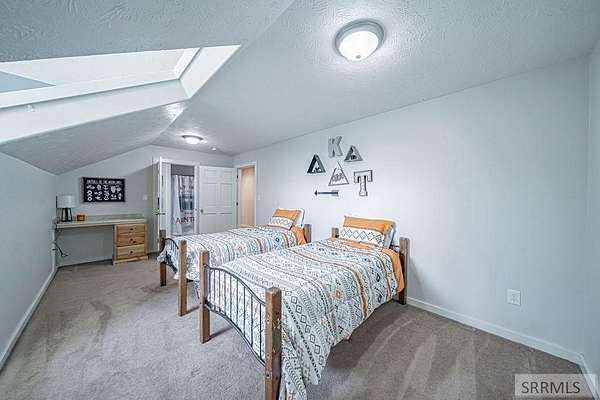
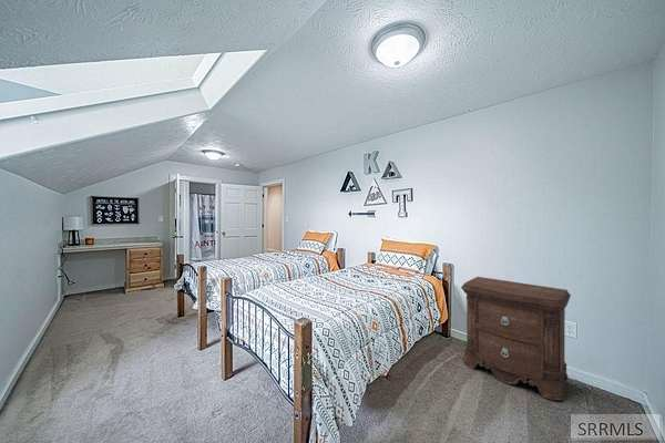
+ nightstand [460,276,572,402]
